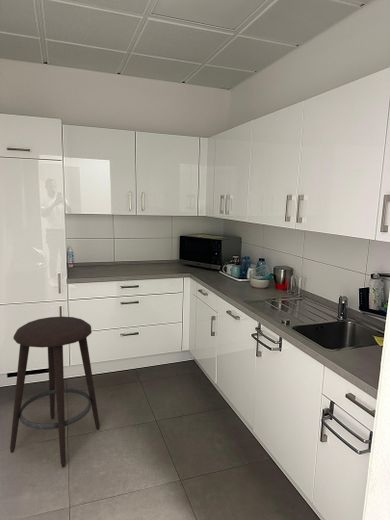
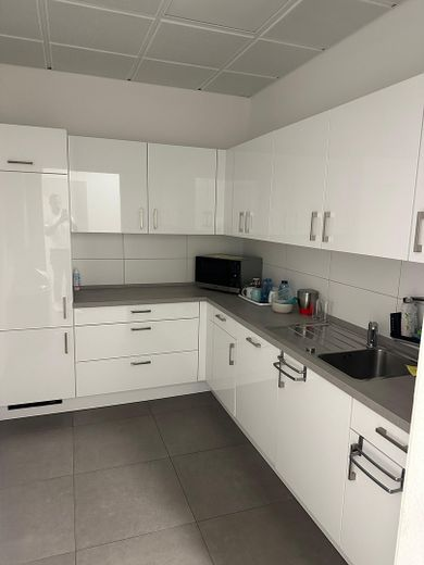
- stool [9,315,101,468]
